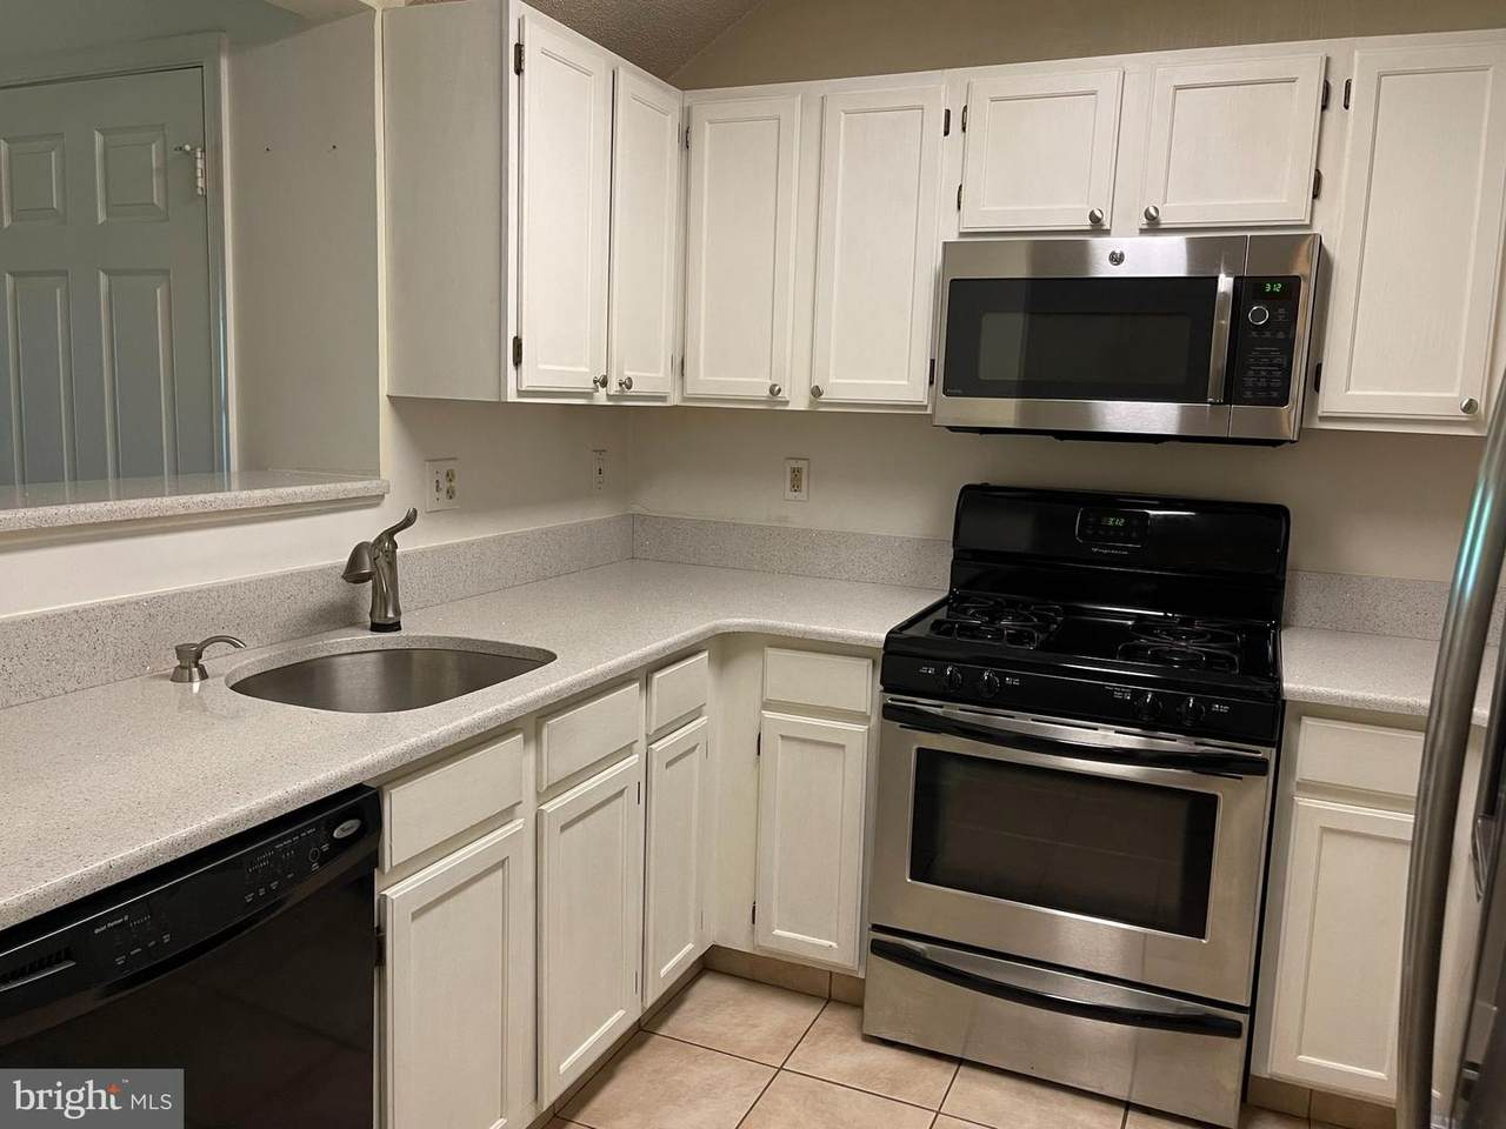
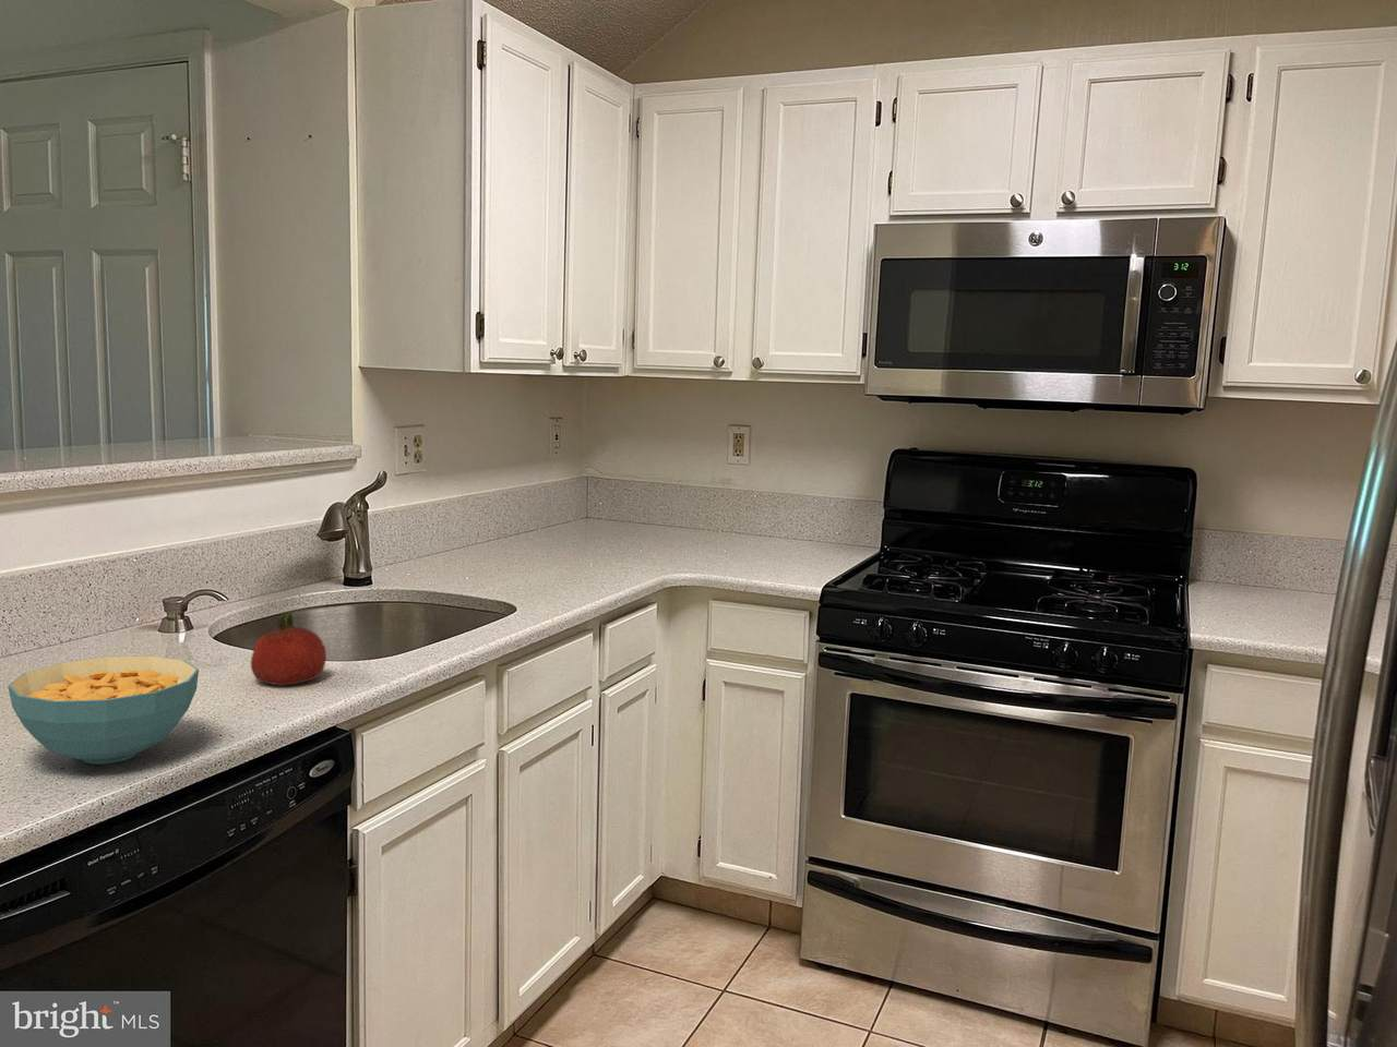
+ fruit [250,613,328,686]
+ cereal bowl [7,654,200,765]
